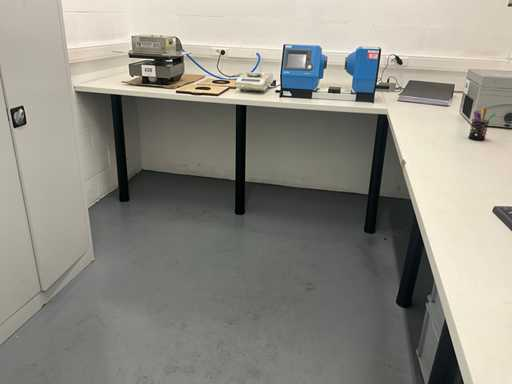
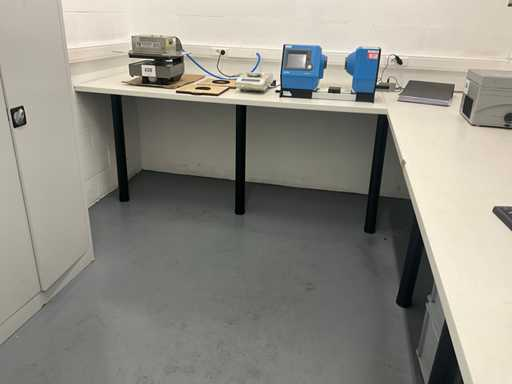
- pen holder [468,108,497,141]
